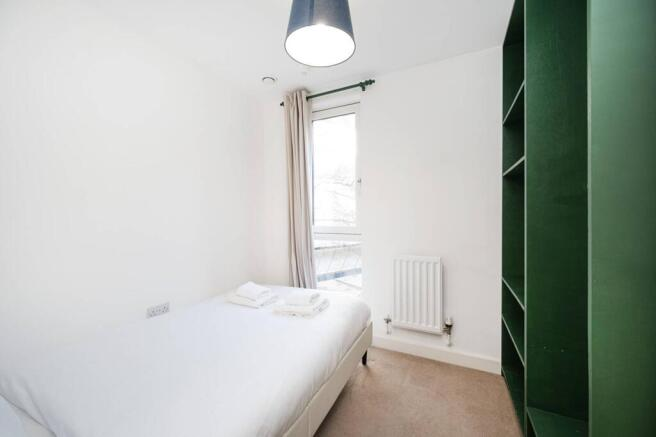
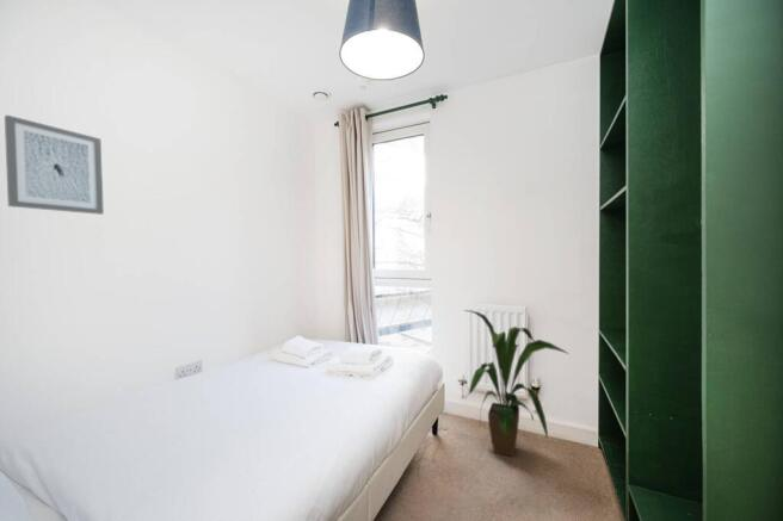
+ house plant [463,309,569,458]
+ wall art [4,114,105,216]
